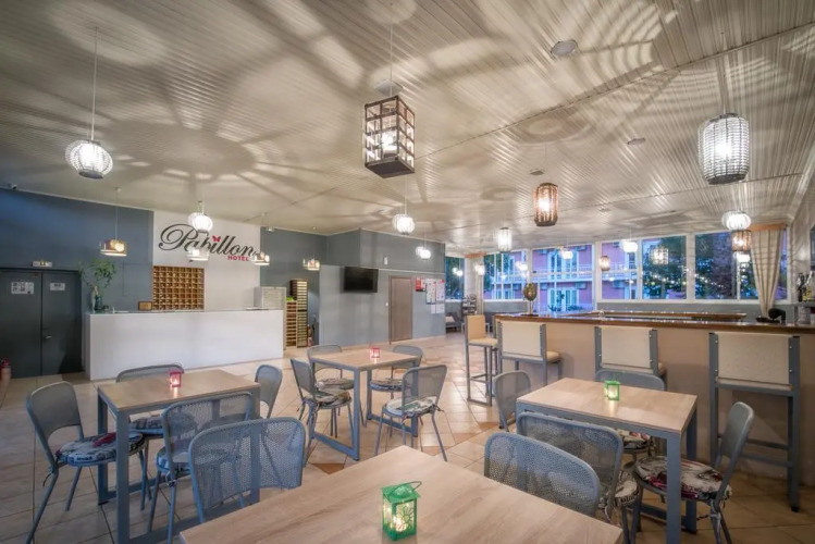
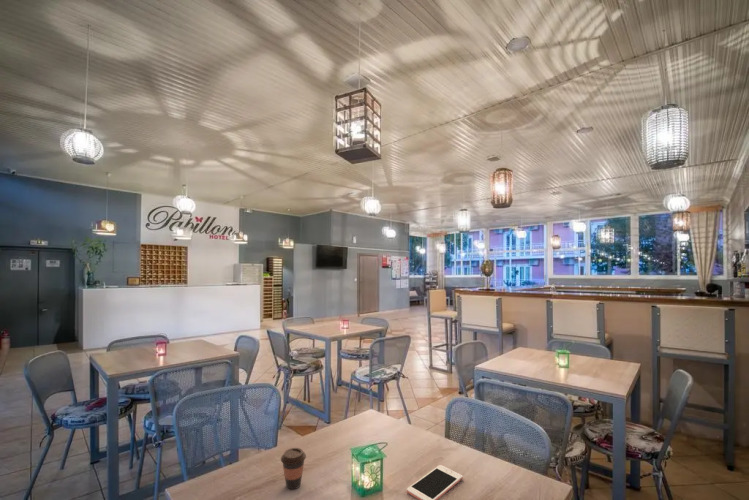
+ coffee cup [280,447,307,490]
+ cell phone [406,464,464,500]
